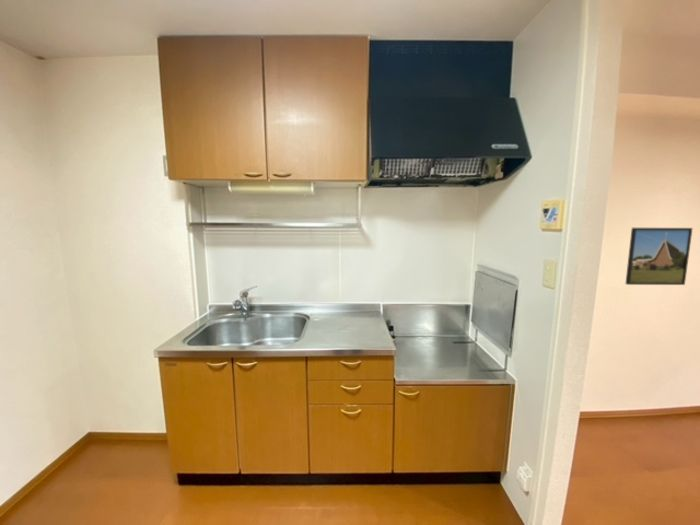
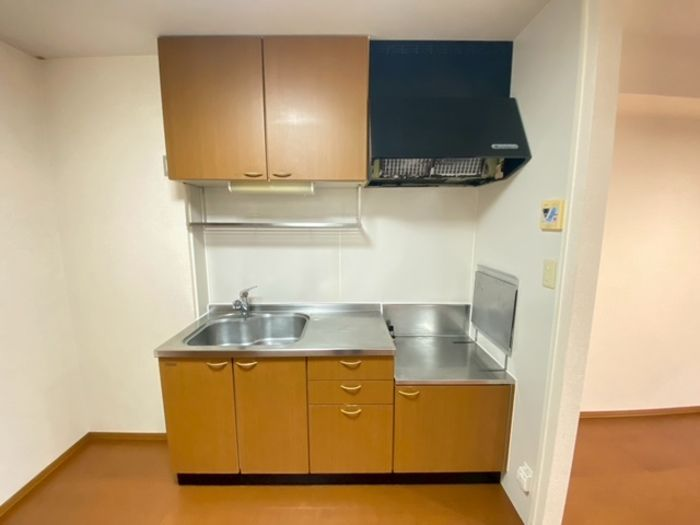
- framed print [624,227,694,286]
